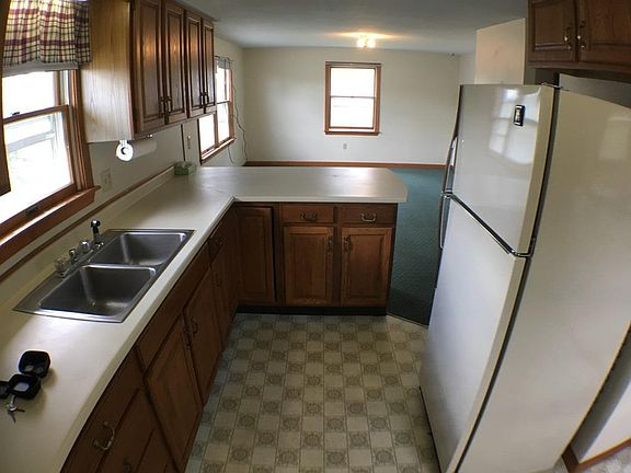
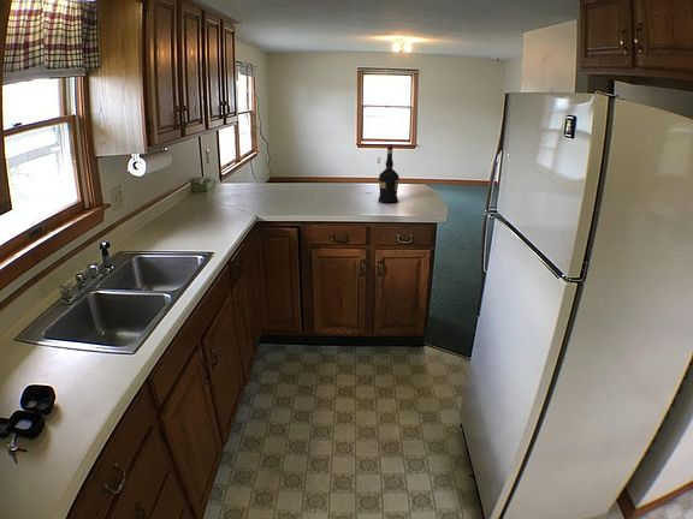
+ liquor [377,144,401,203]
